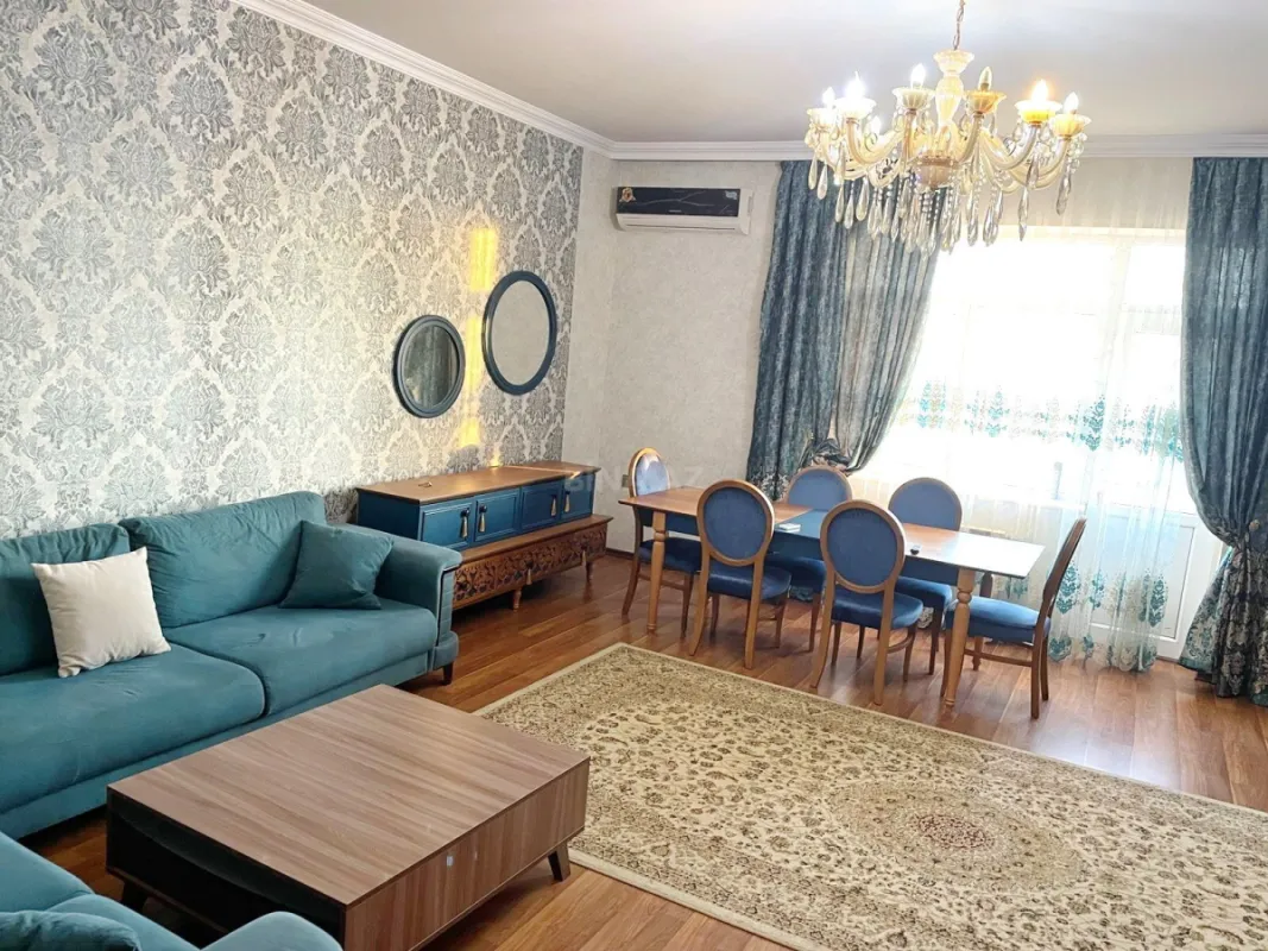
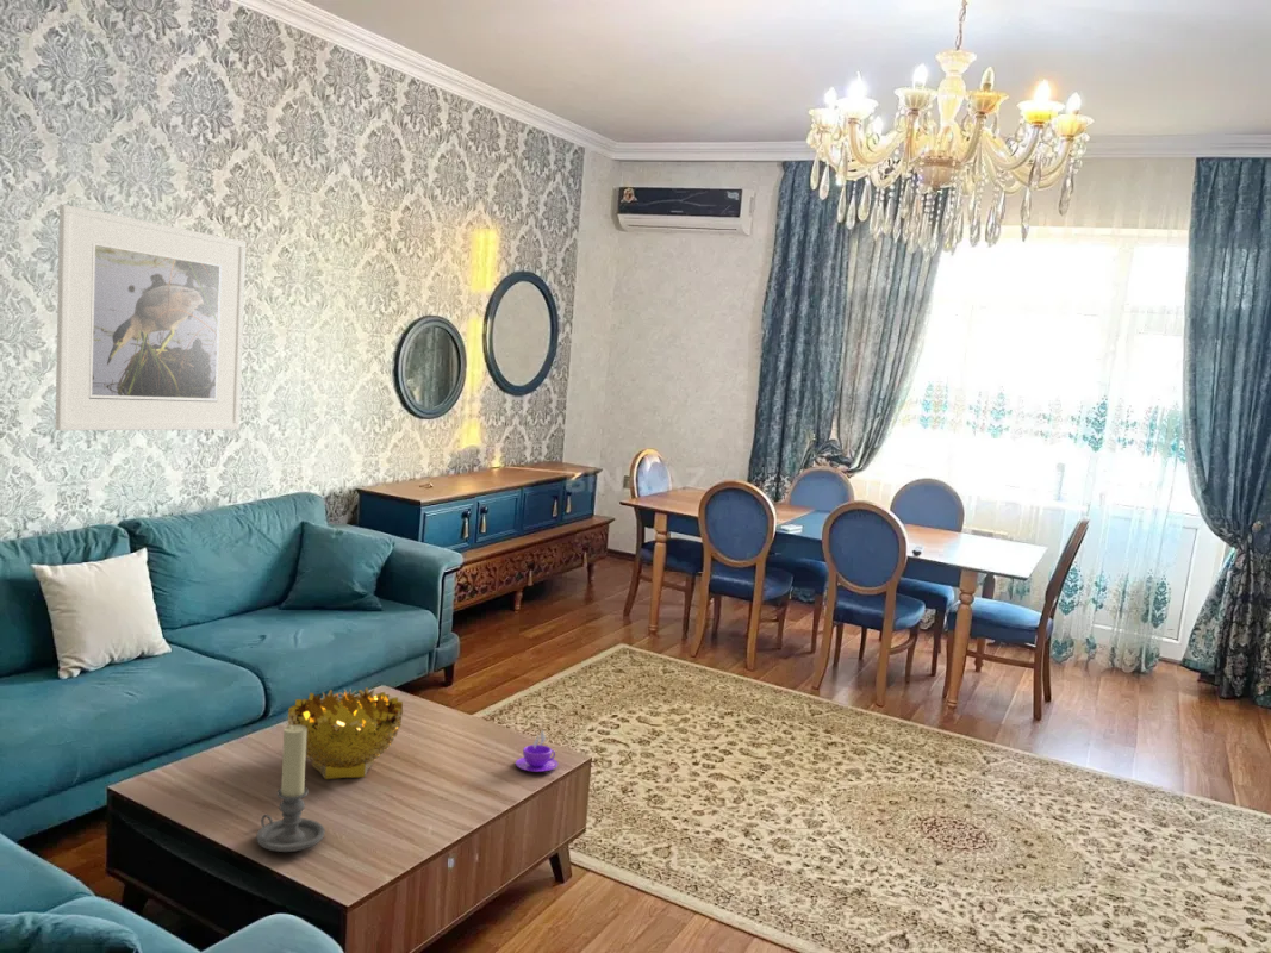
+ coffee cup [515,728,559,773]
+ decorative bowl [287,686,404,780]
+ candle holder [255,724,326,853]
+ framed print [55,204,247,431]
